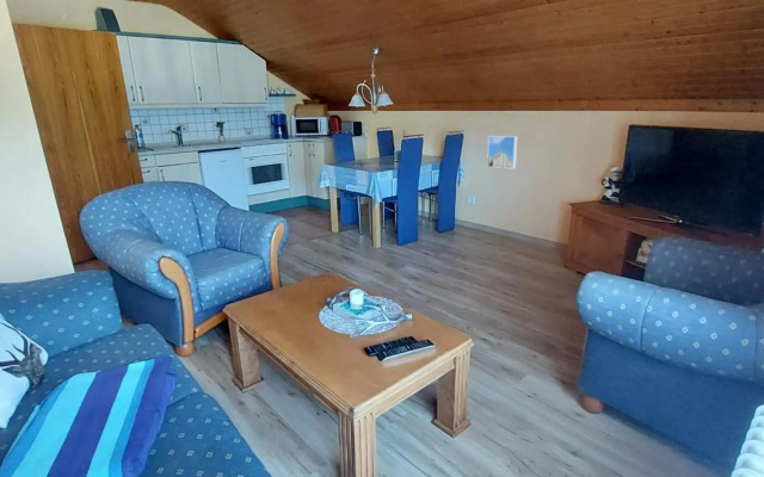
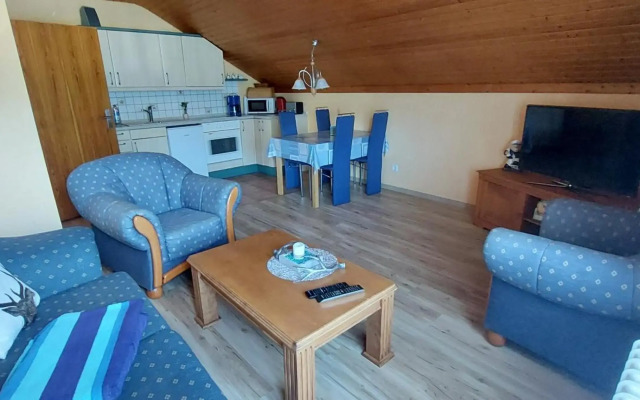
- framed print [486,135,518,169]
